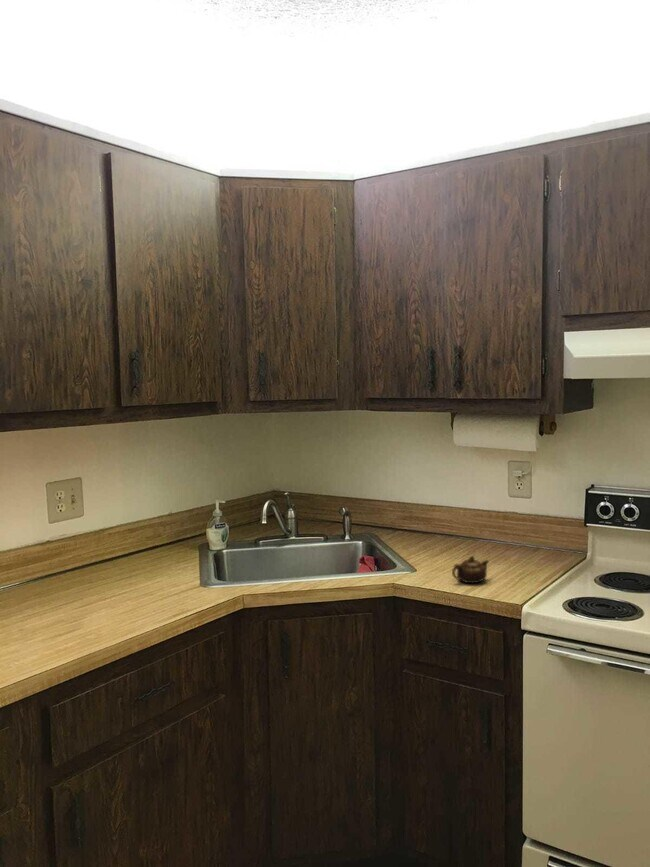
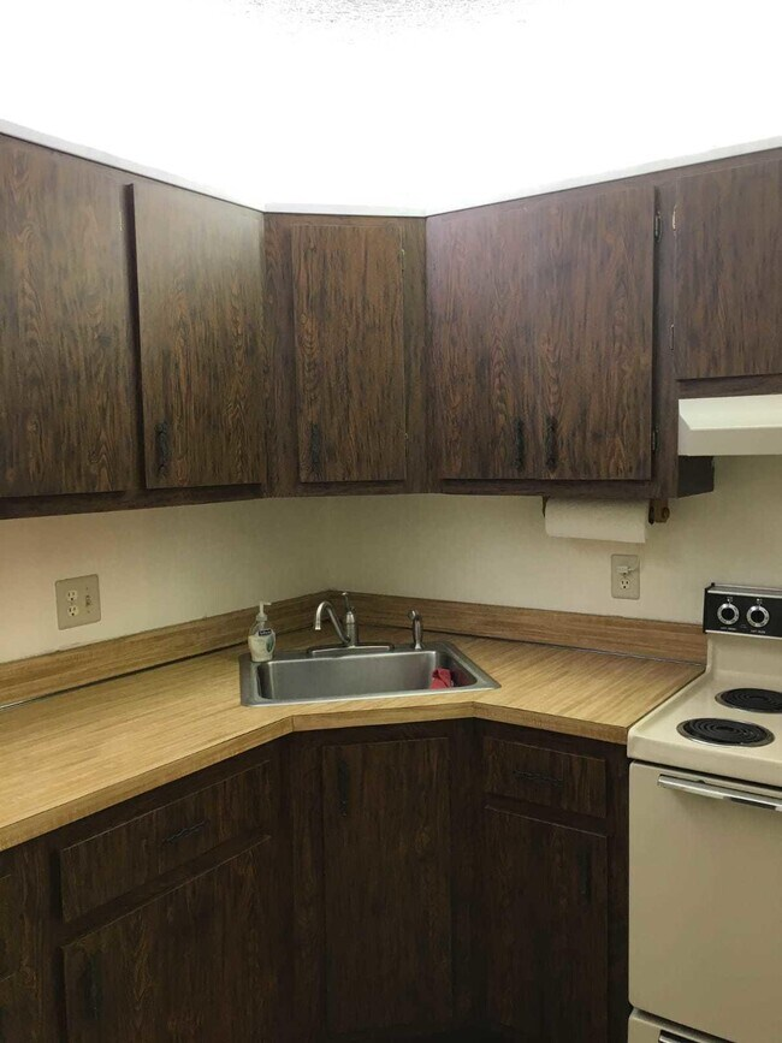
- teapot [451,555,490,584]
